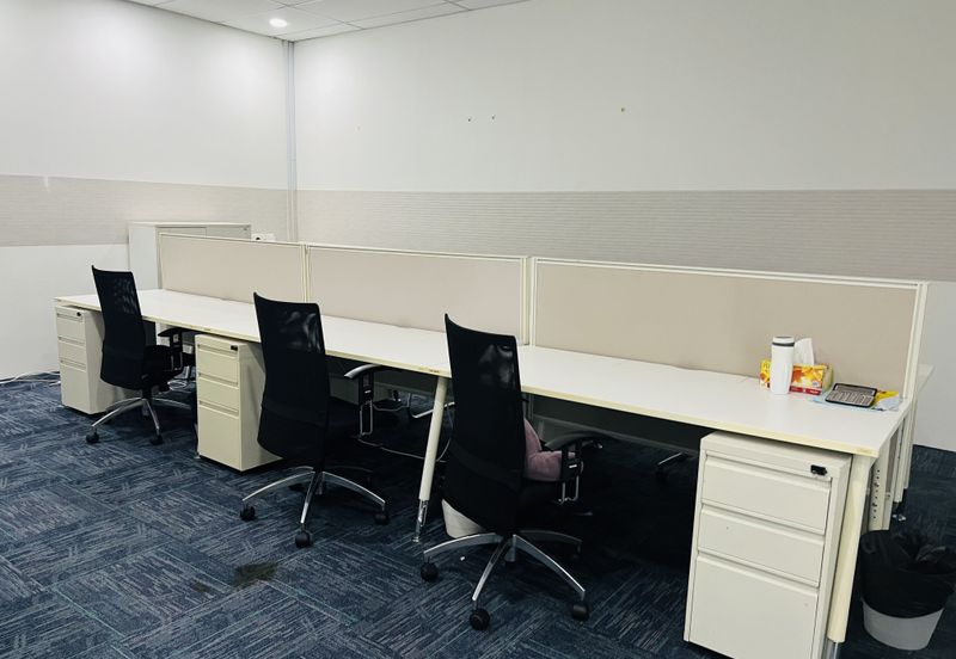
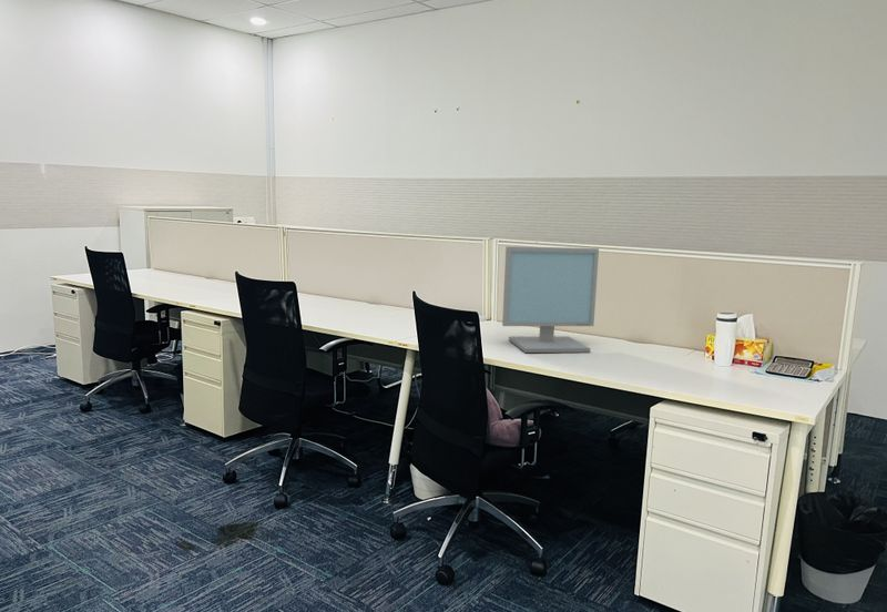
+ computer monitor [501,245,600,354]
